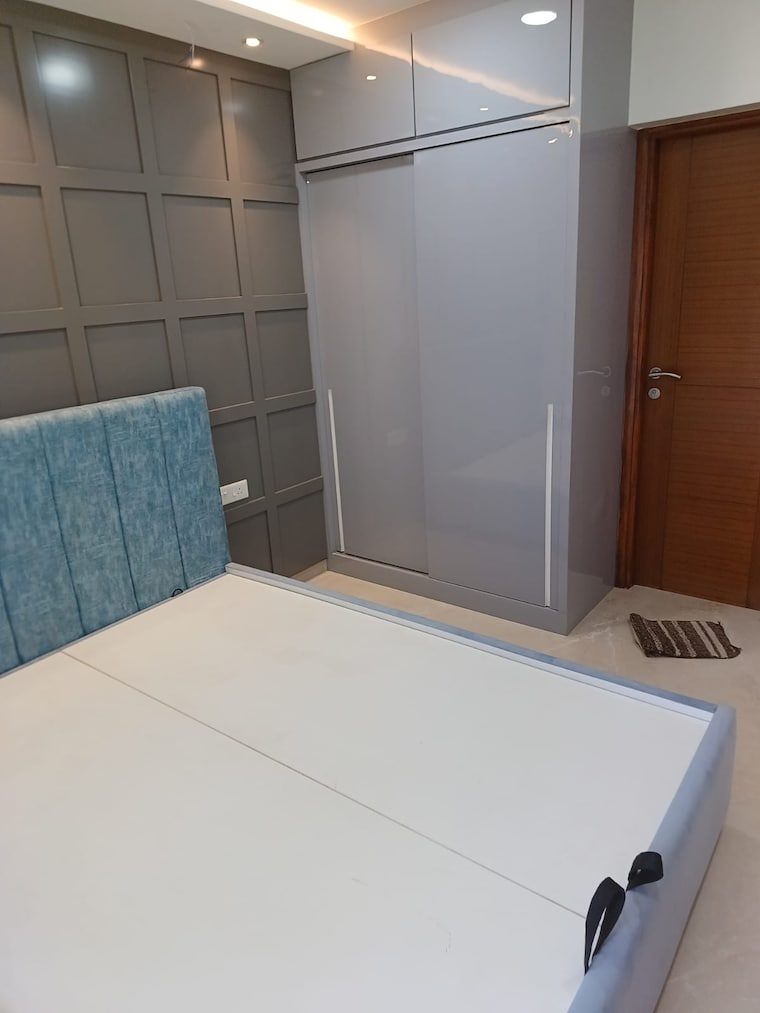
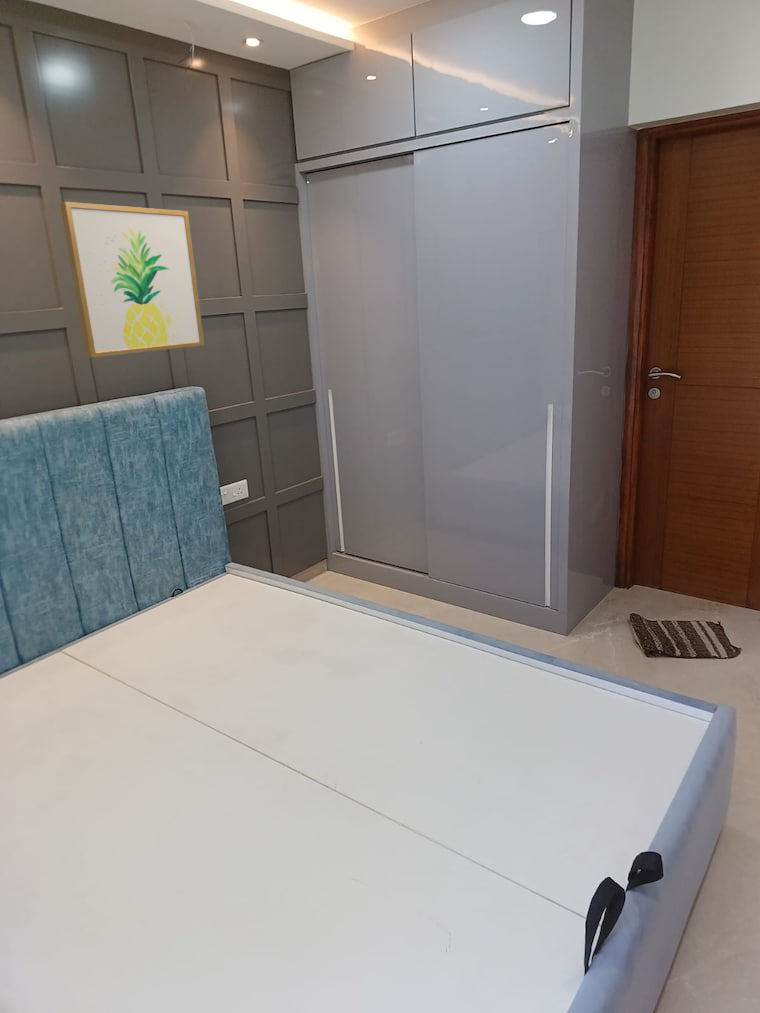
+ wall art [59,201,205,358]
